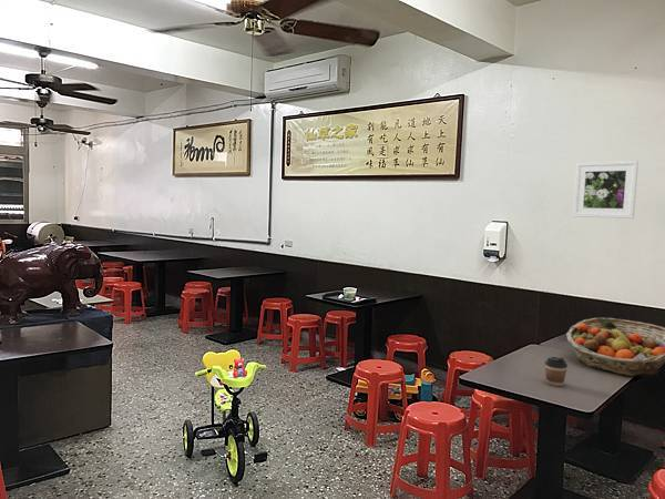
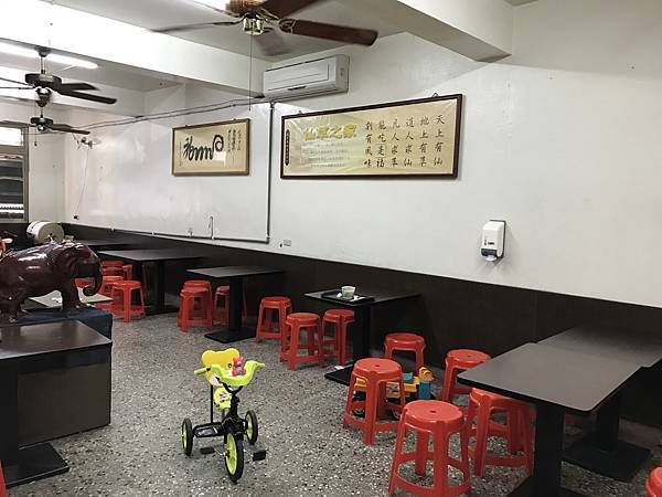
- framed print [572,160,640,220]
- coffee cup [544,356,569,387]
- fruit basket [565,317,665,378]
